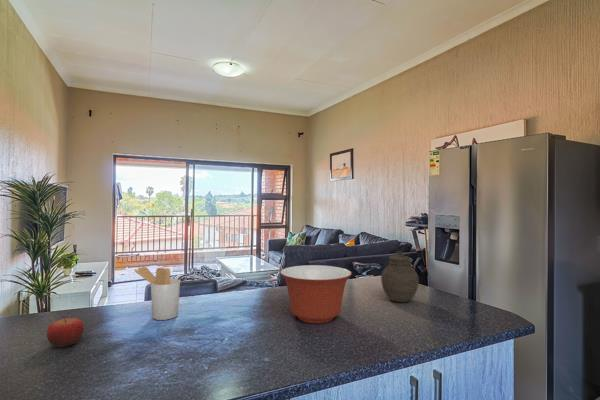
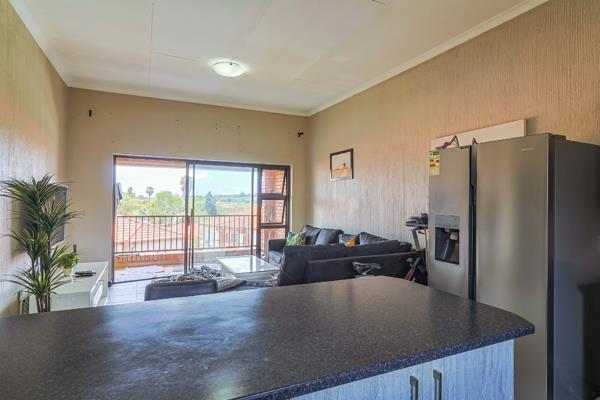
- jar [380,250,420,303]
- mixing bowl [279,264,353,324]
- fruit [46,315,85,348]
- utensil holder [133,265,181,321]
